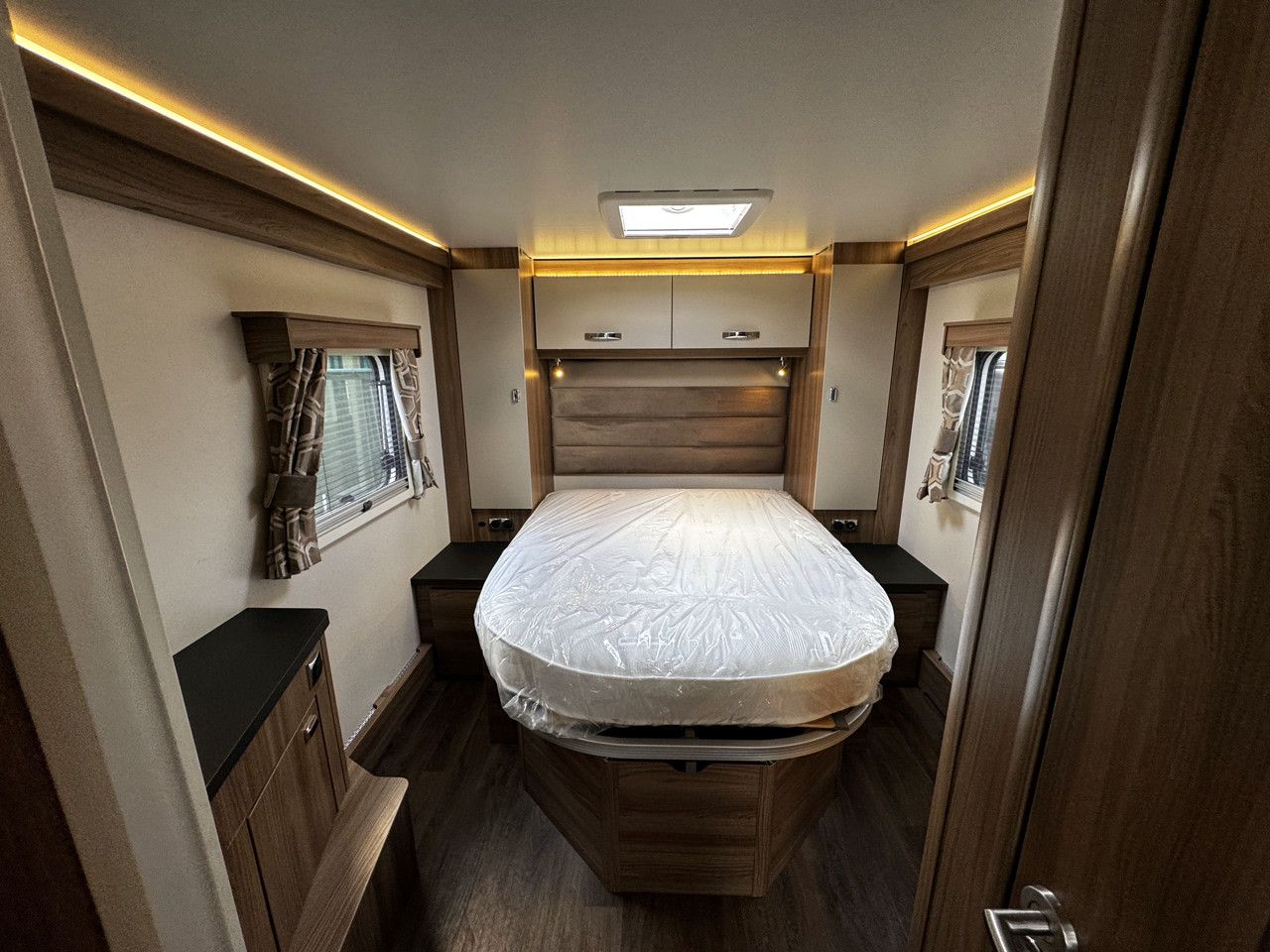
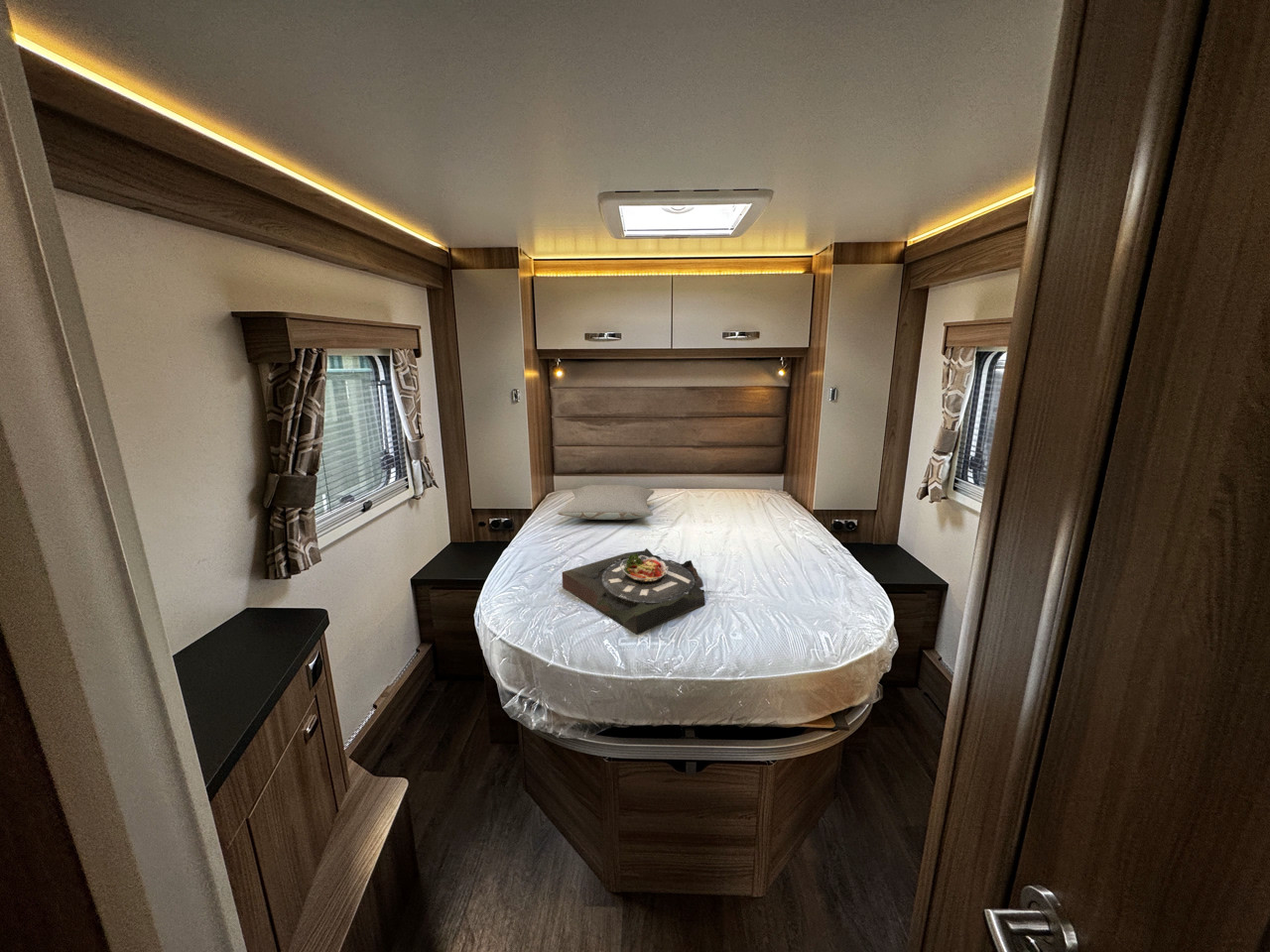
+ pillow [557,484,655,521]
+ serving tray [562,547,706,635]
